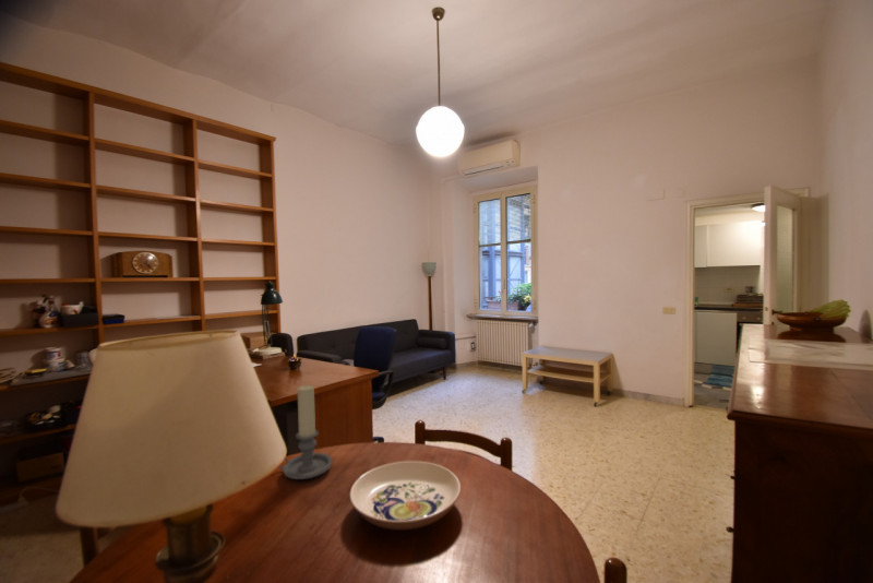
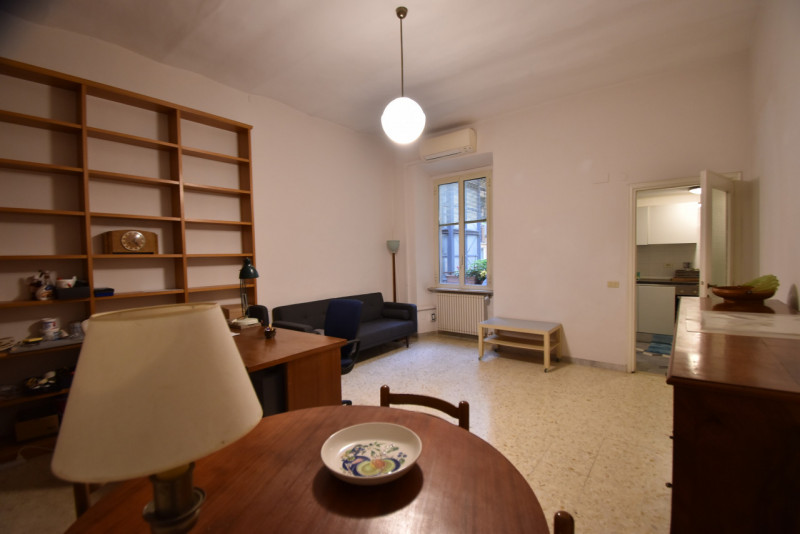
- candle holder [278,384,333,480]
